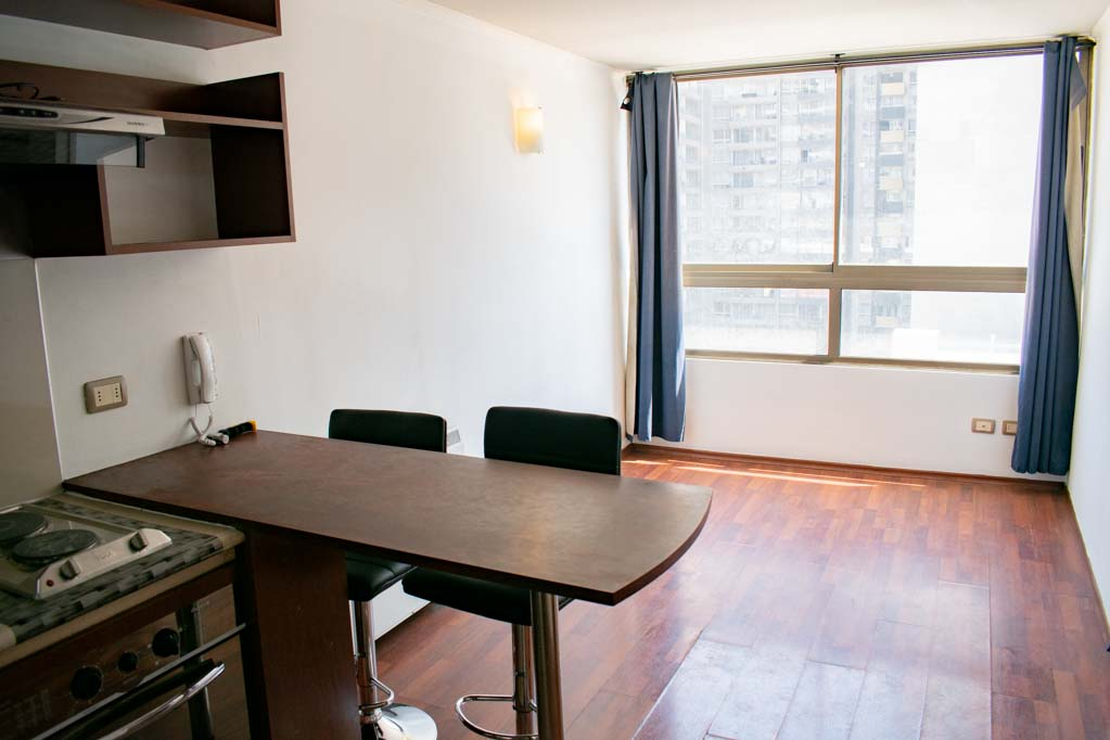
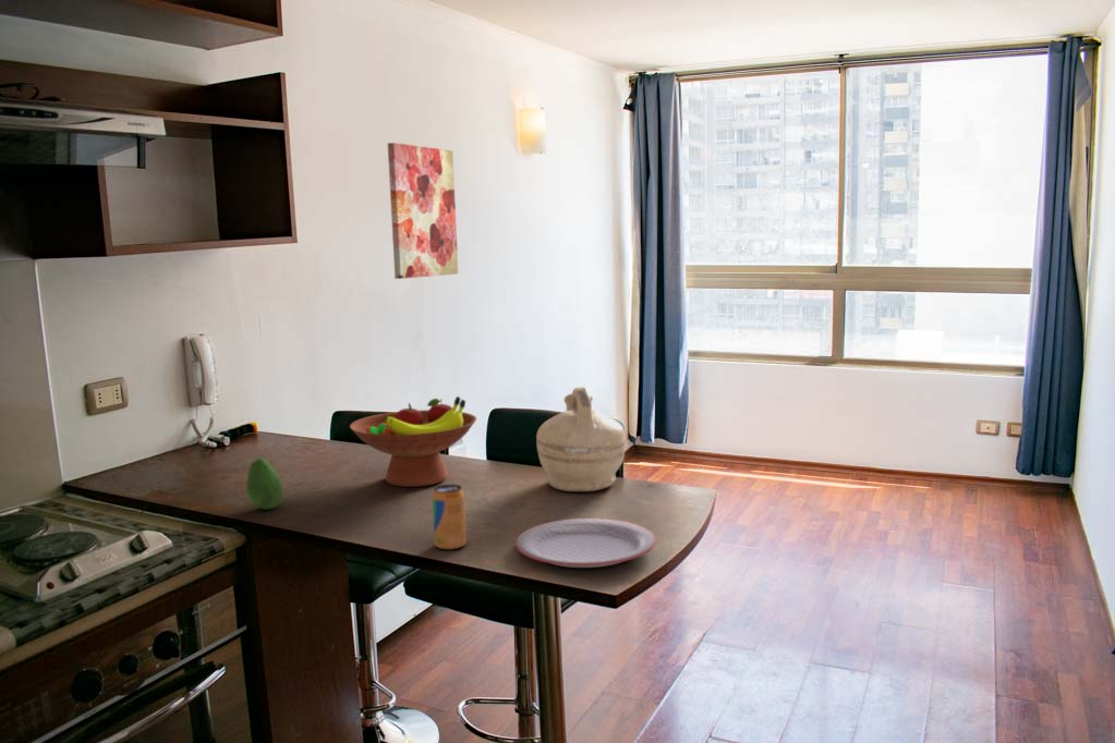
+ fruit [245,458,284,511]
+ teapot [535,386,627,492]
+ fruit bowl [349,395,477,488]
+ wall art [387,142,459,280]
+ plate [514,517,657,569]
+ beverage can [432,484,468,551]
